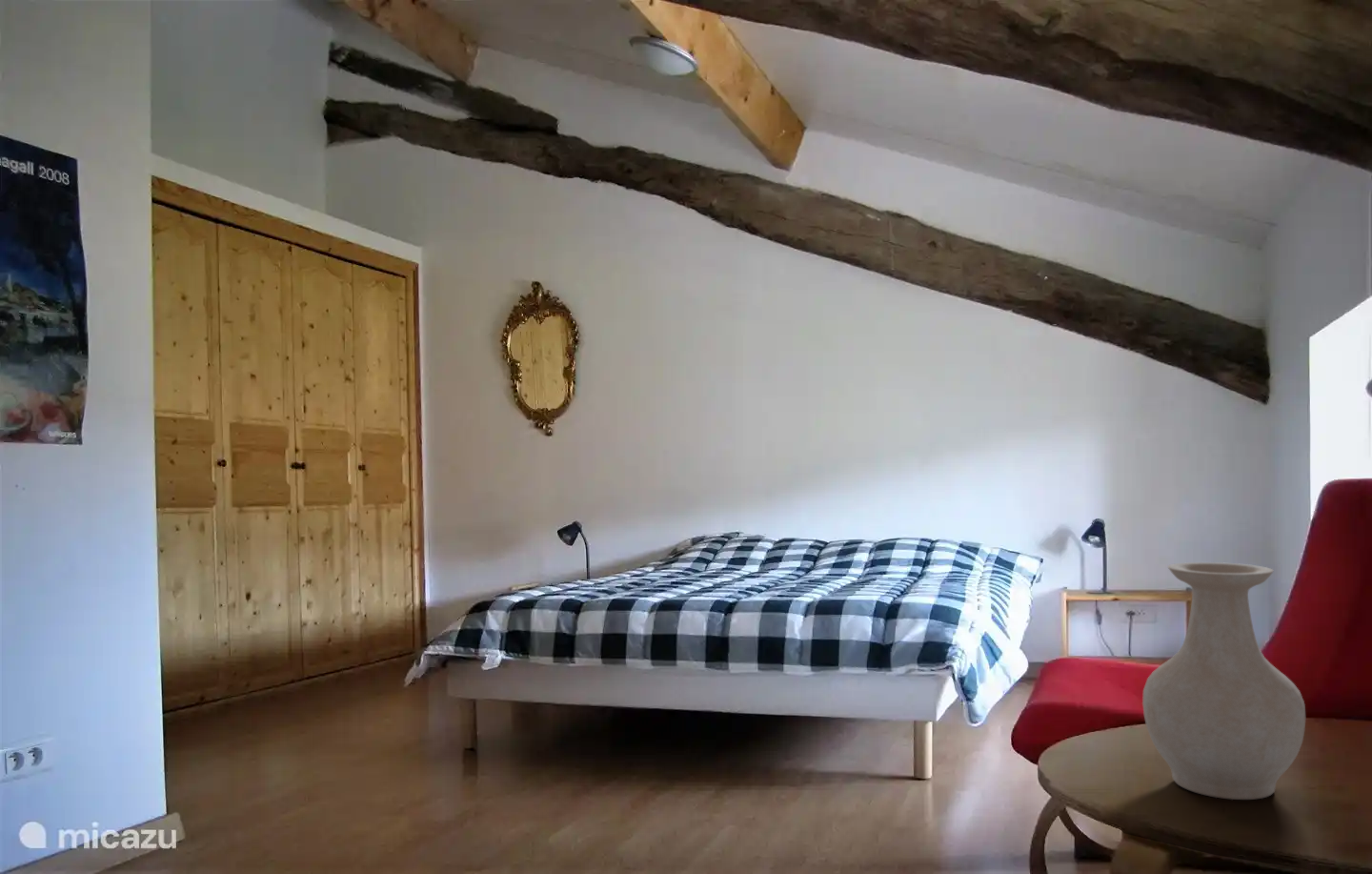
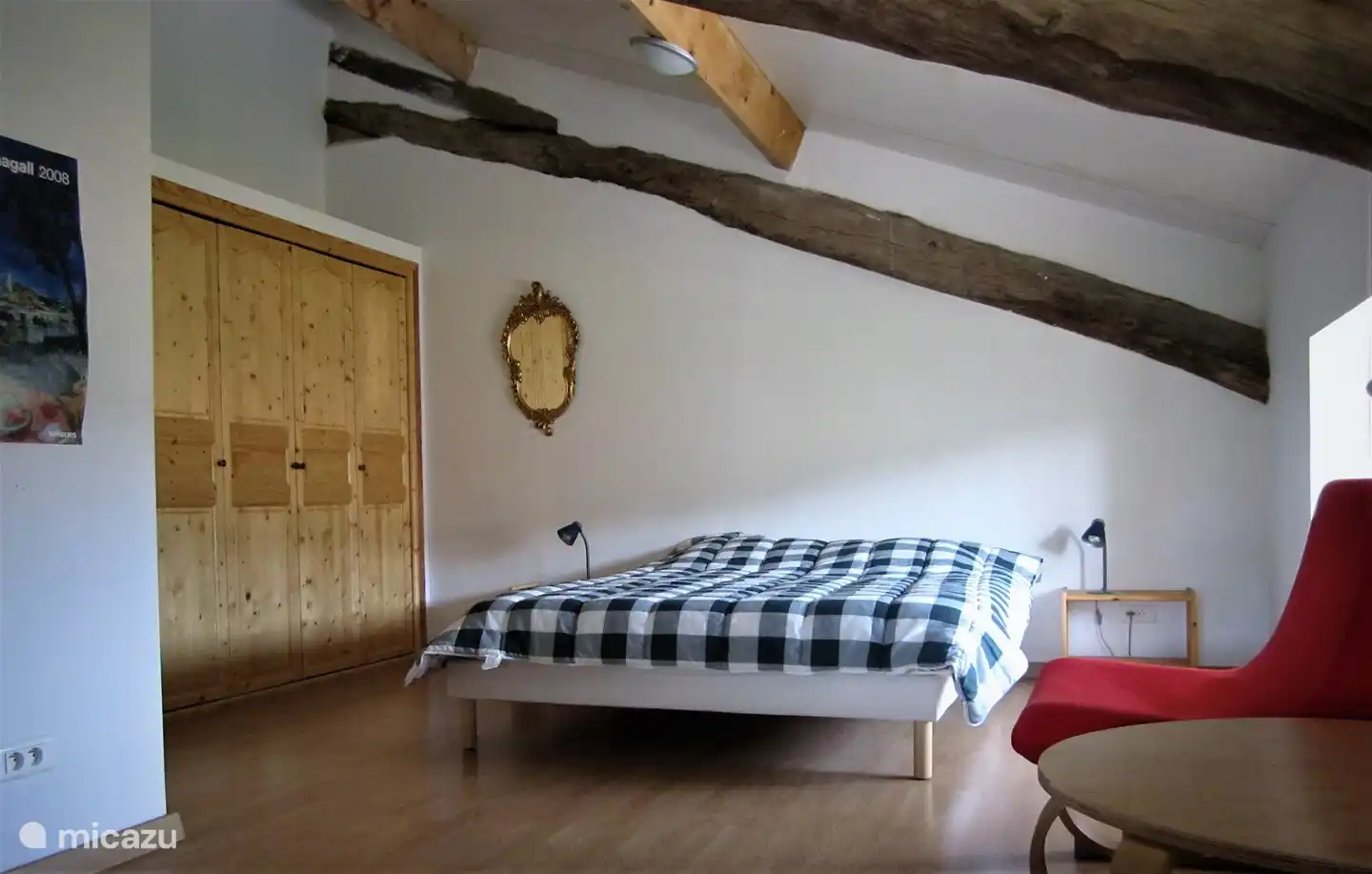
- vase [1141,561,1306,801]
